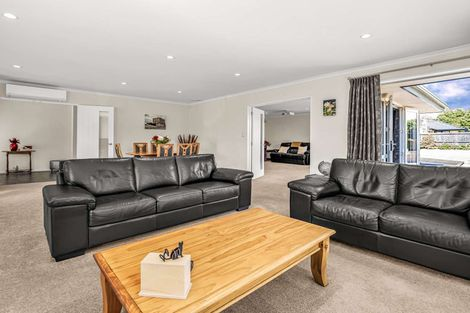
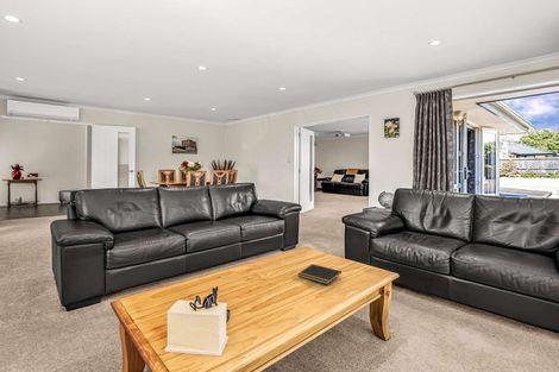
+ notepad [296,263,343,285]
